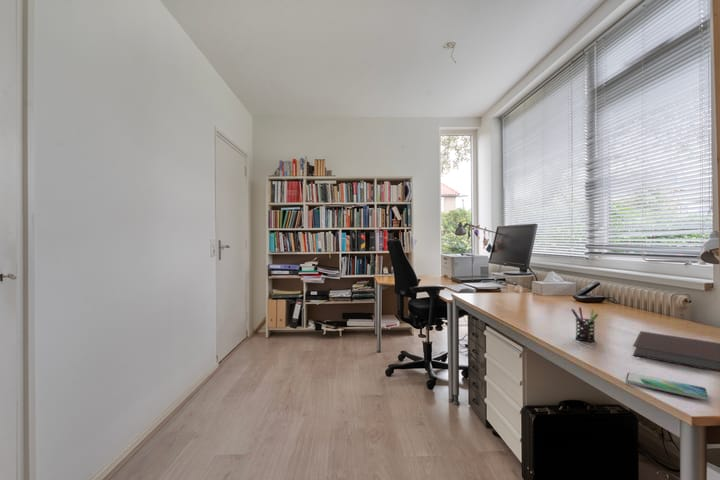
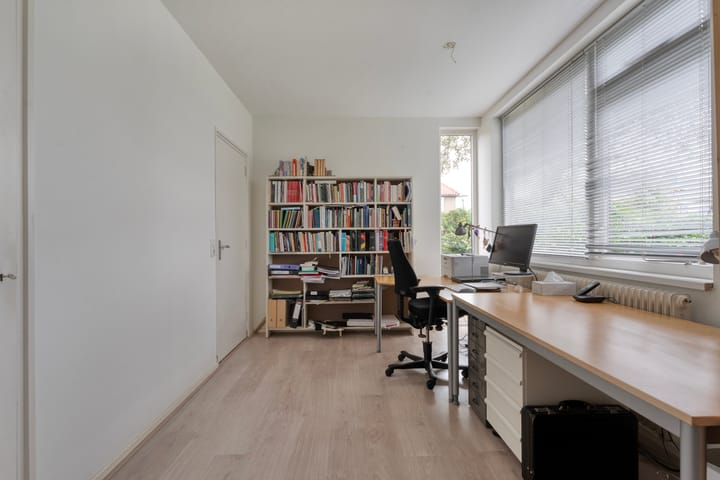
- smartphone [625,372,710,401]
- pen holder [570,306,599,343]
- notebook [632,330,720,373]
